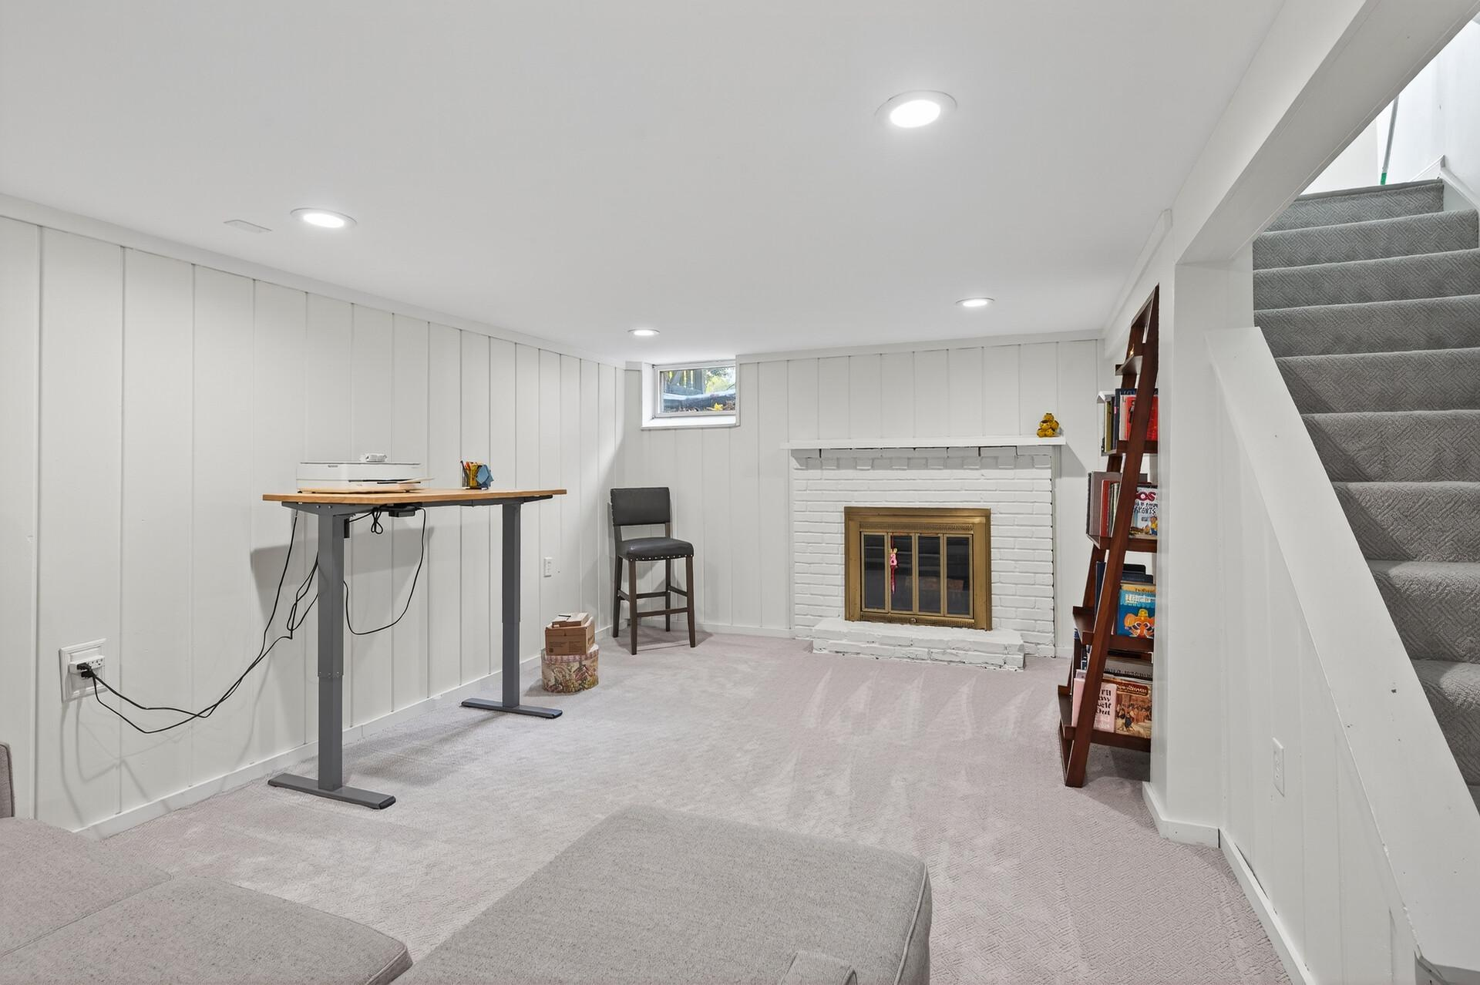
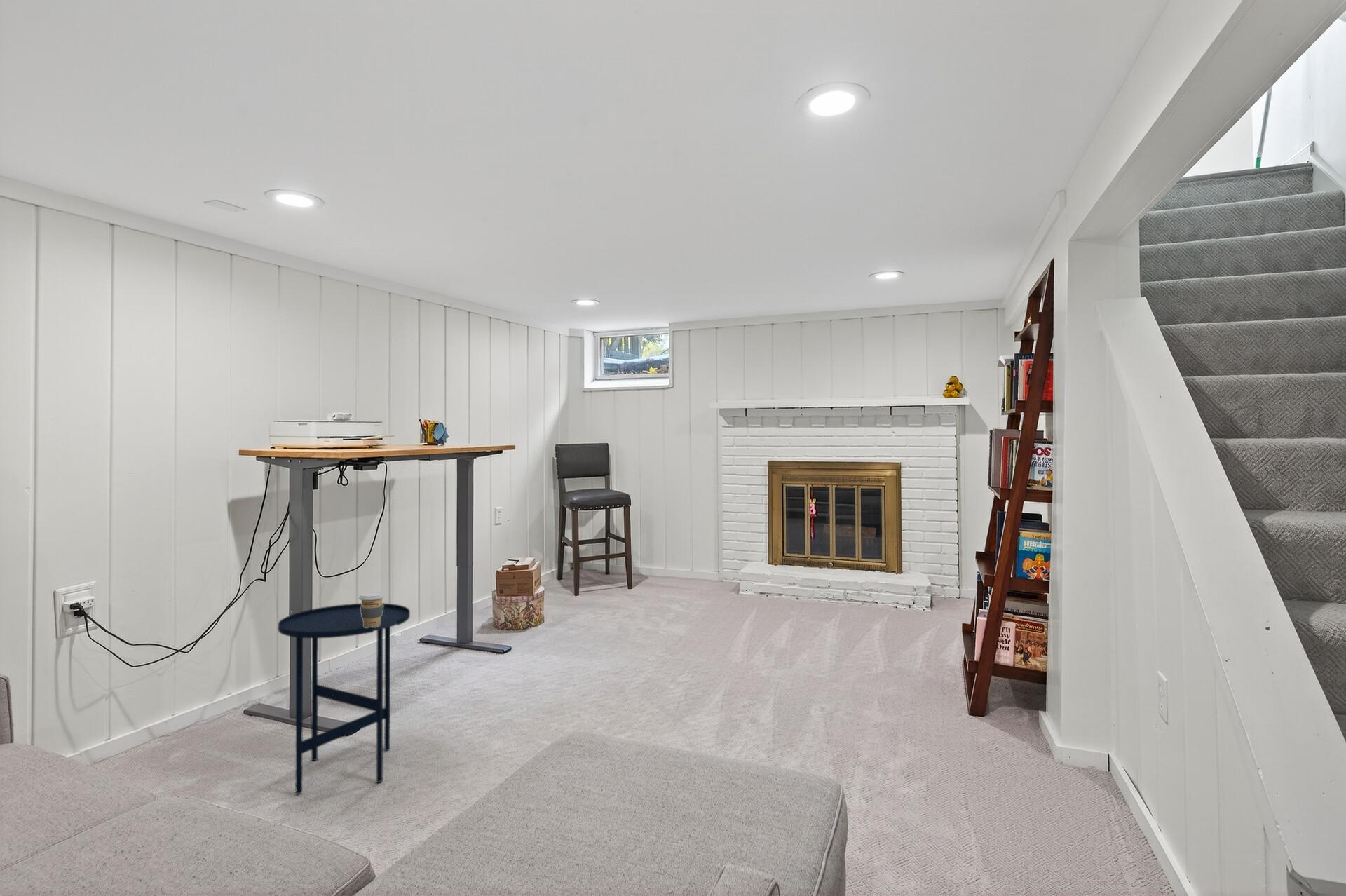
+ coffee cup [358,591,386,627]
+ side table [277,602,411,794]
